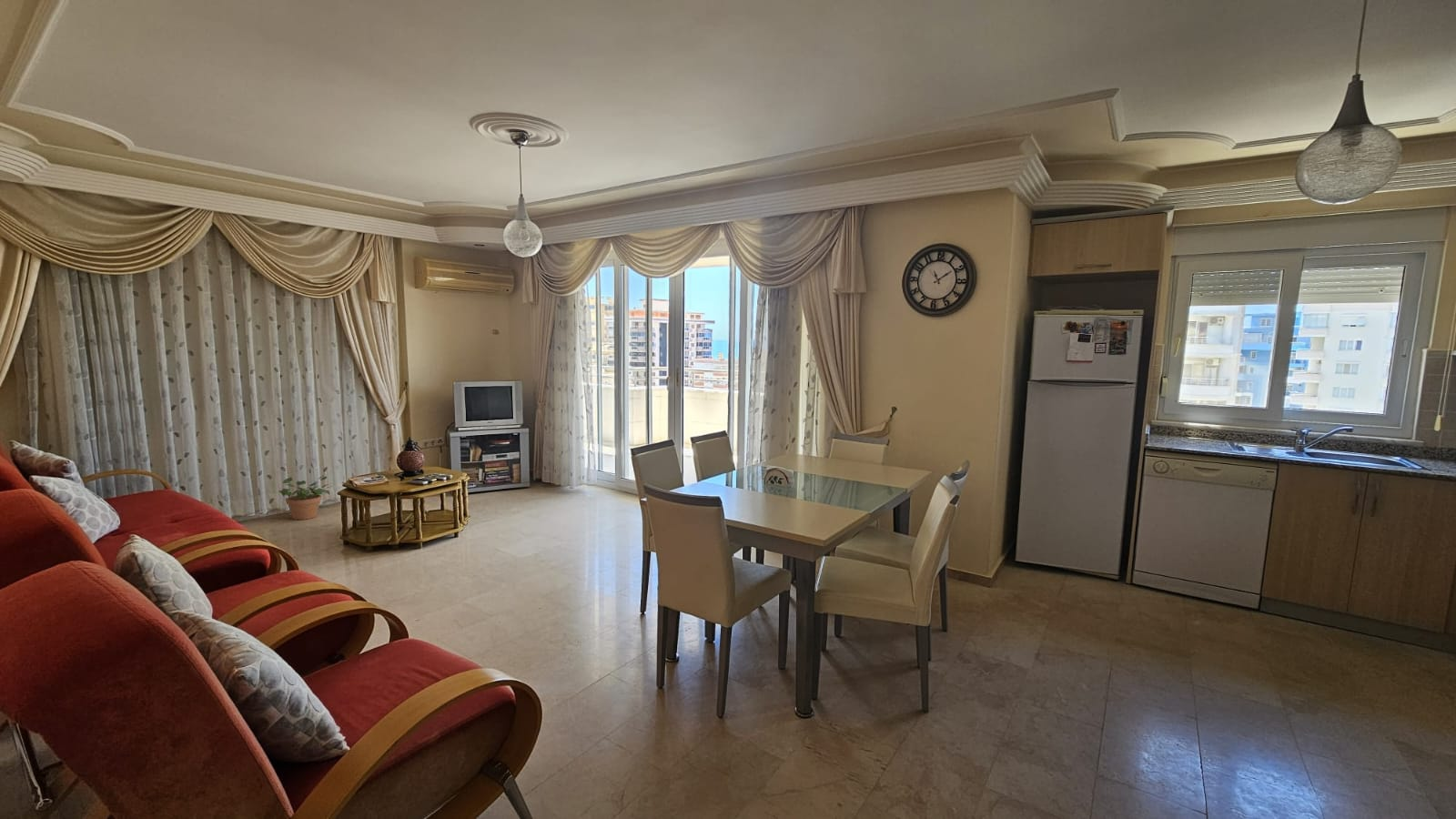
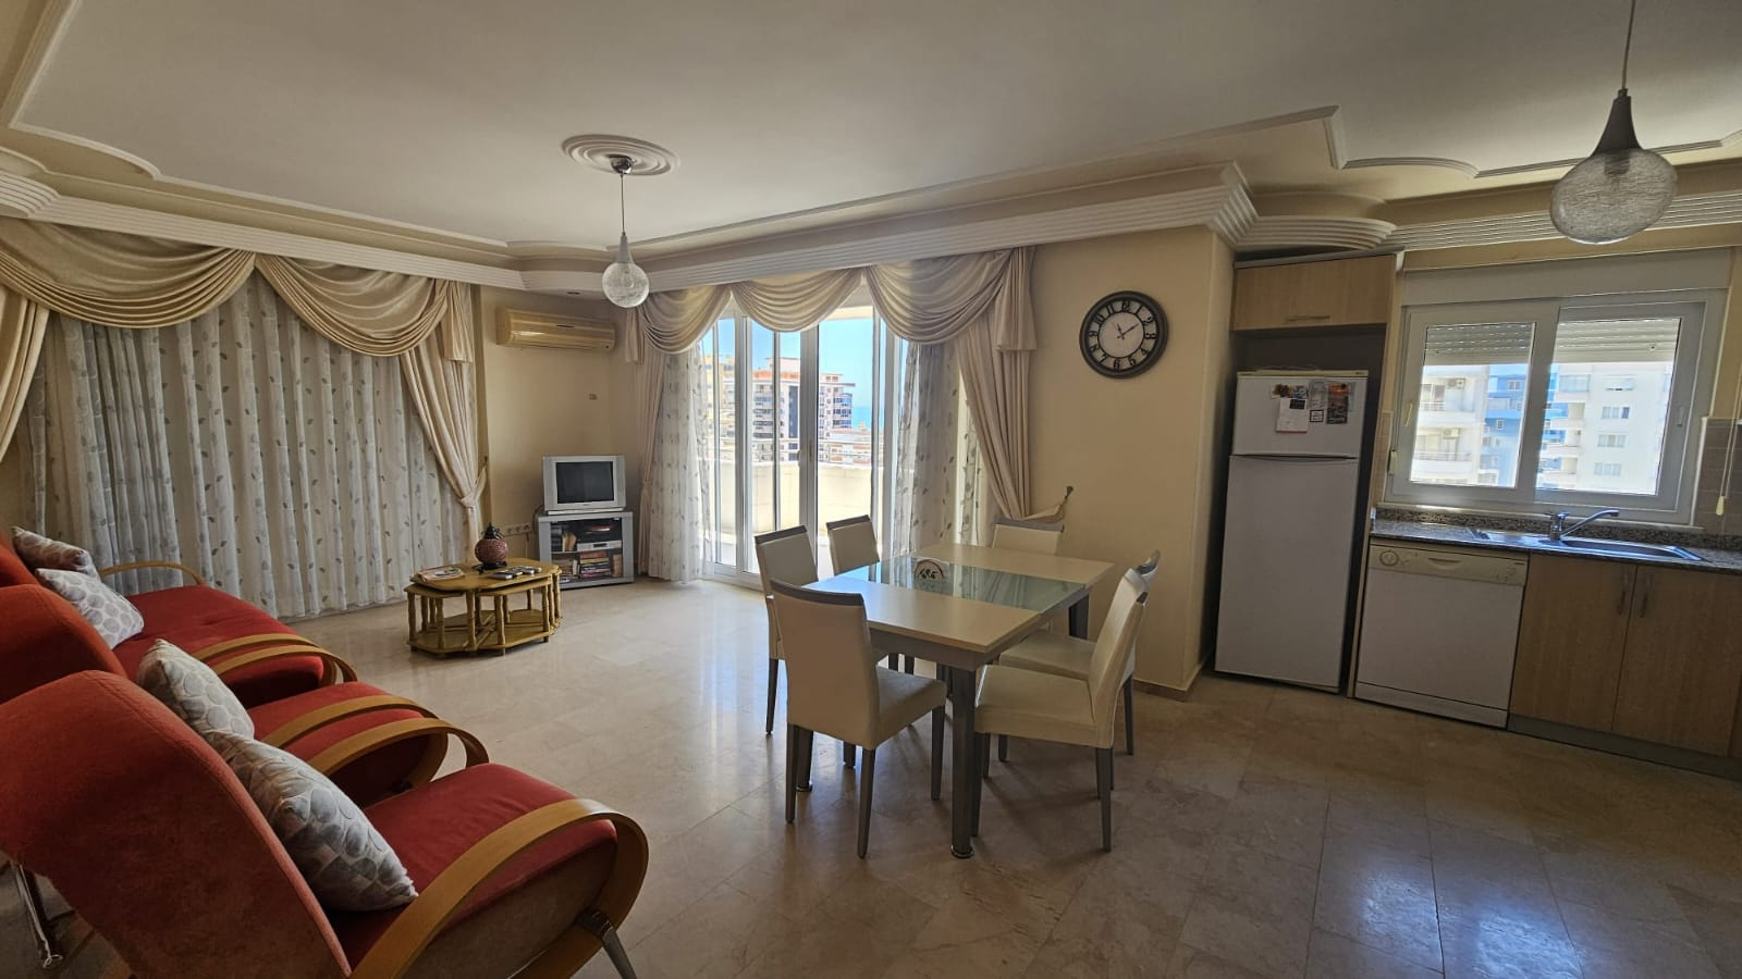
- potted plant [278,474,333,521]
